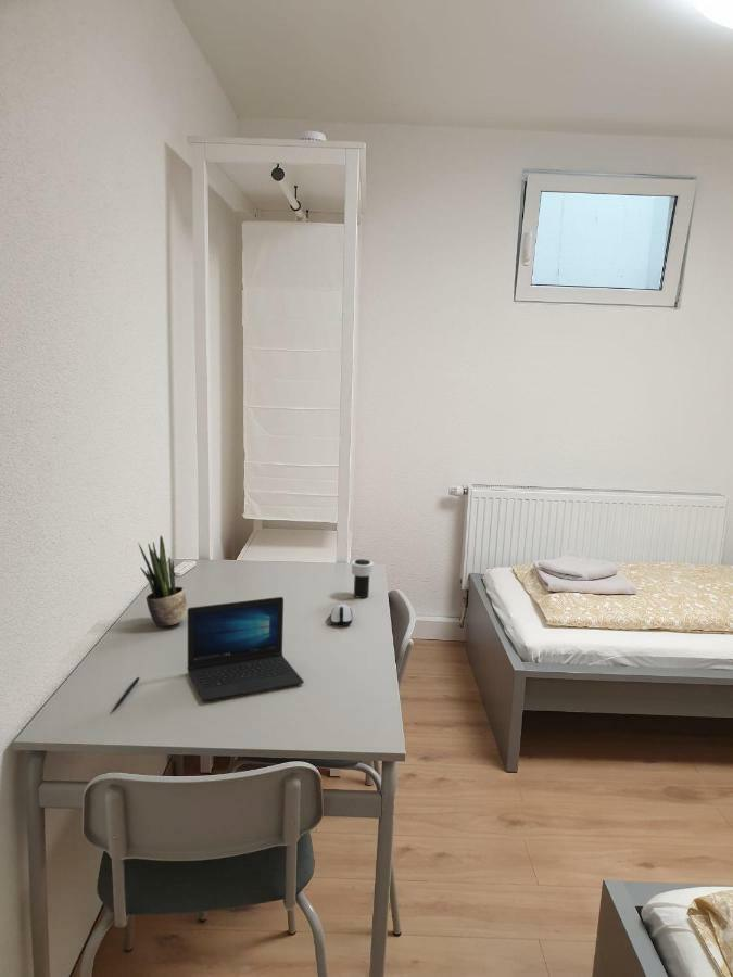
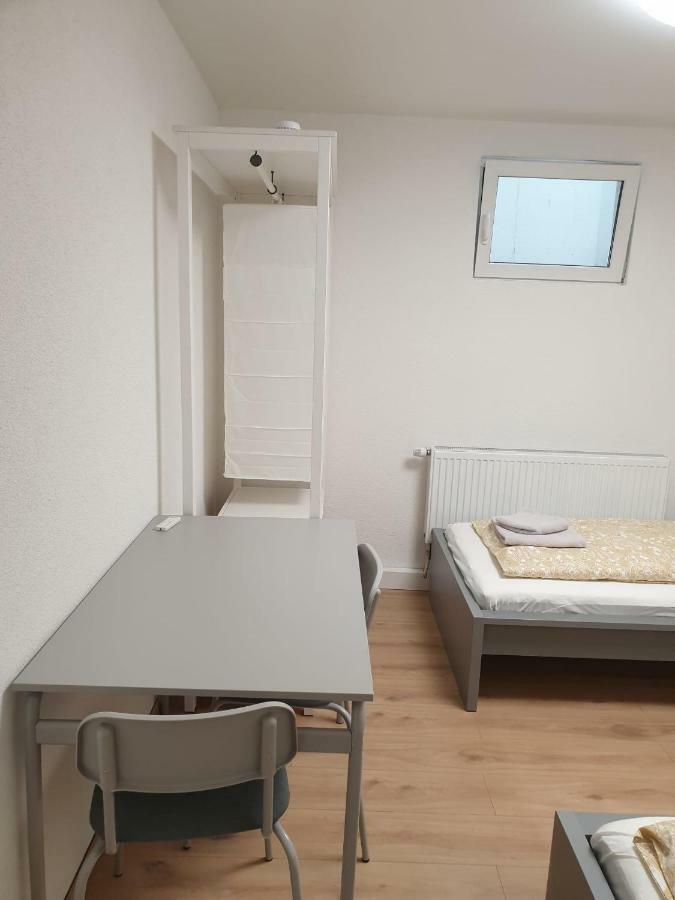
- cup [351,558,375,599]
- pen [111,676,140,713]
- computer mouse [329,602,353,626]
- laptop [186,596,305,702]
- potted plant [138,534,188,627]
